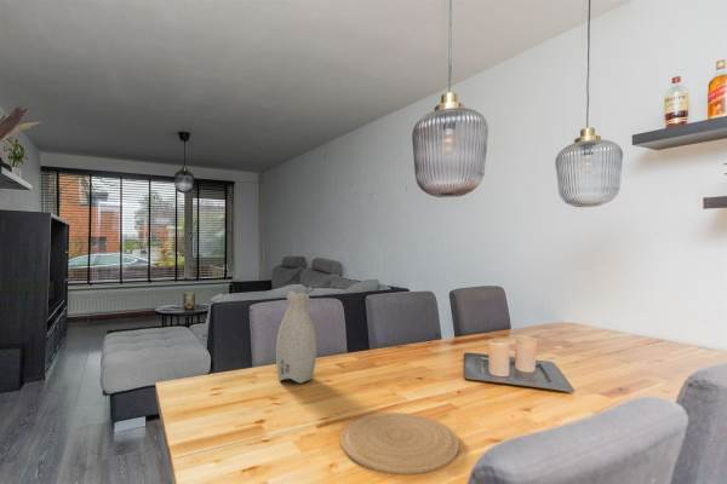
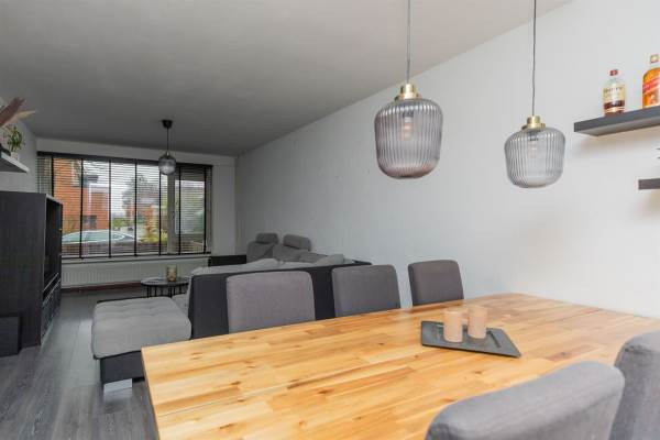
- plate [339,411,460,476]
- vase [275,290,317,385]
